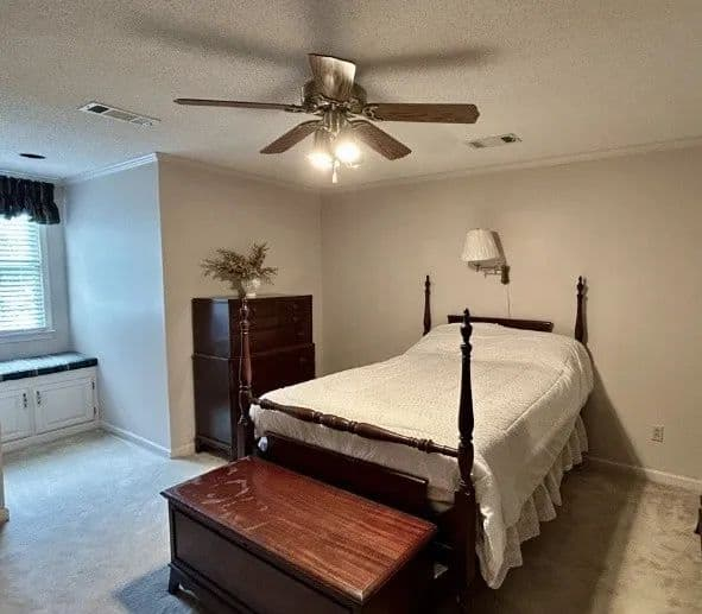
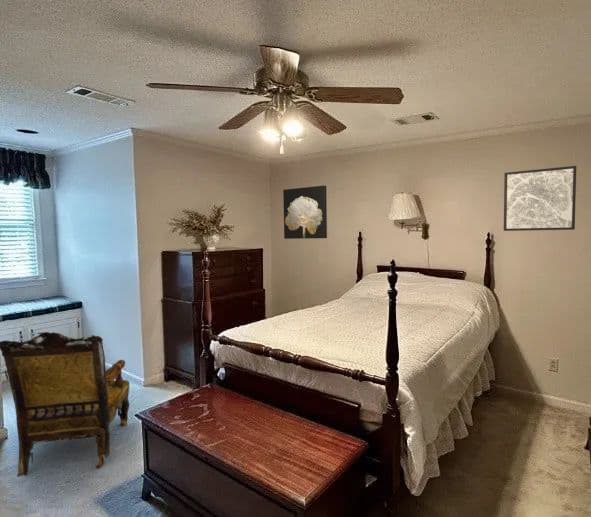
+ wall art [503,165,577,232]
+ armchair [0,331,130,478]
+ wall art [282,184,328,240]
